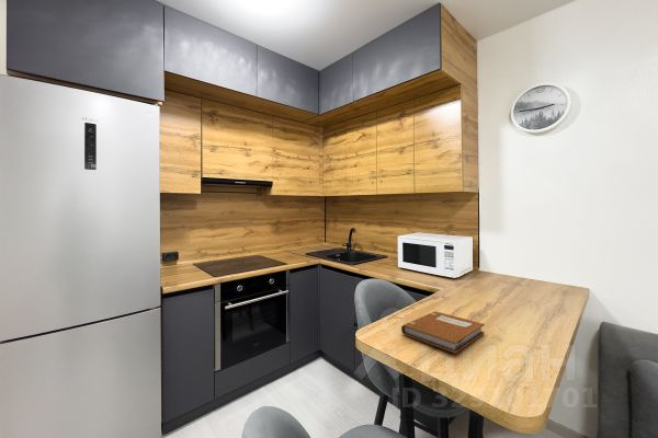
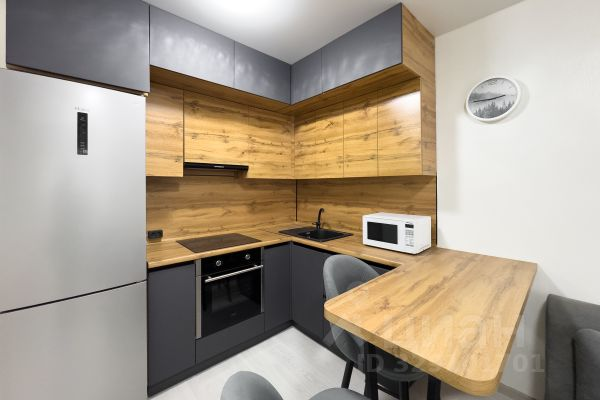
- notebook [400,311,486,355]
